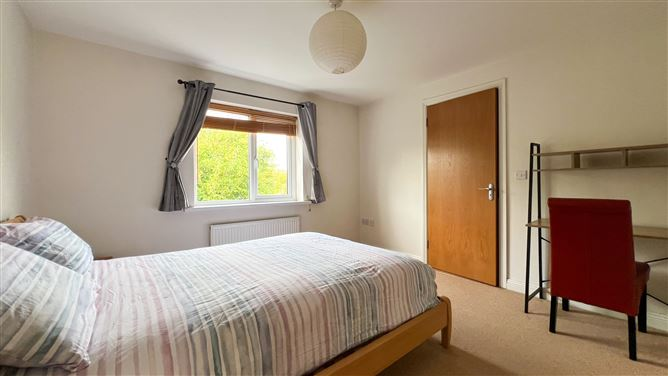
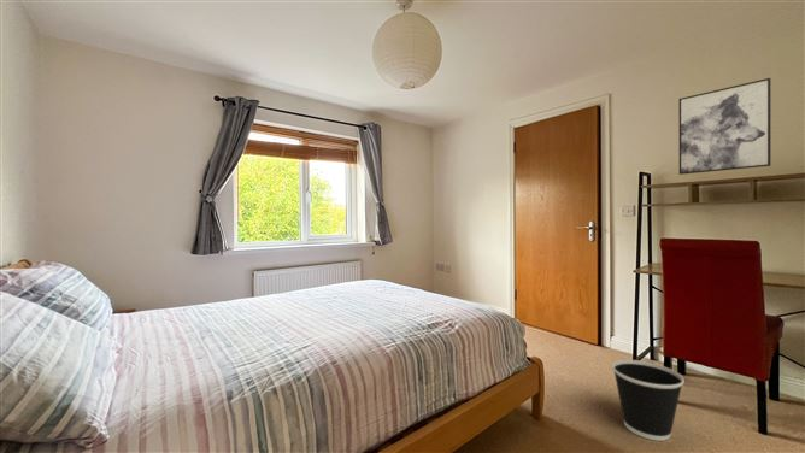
+ wastebasket [611,359,686,442]
+ wall art [677,77,772,176]
